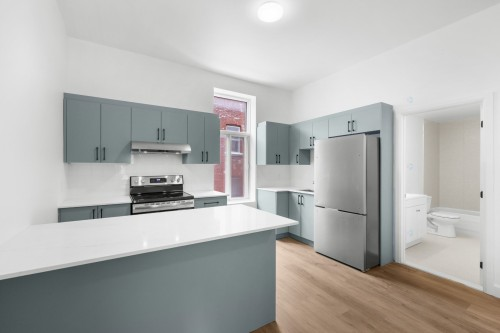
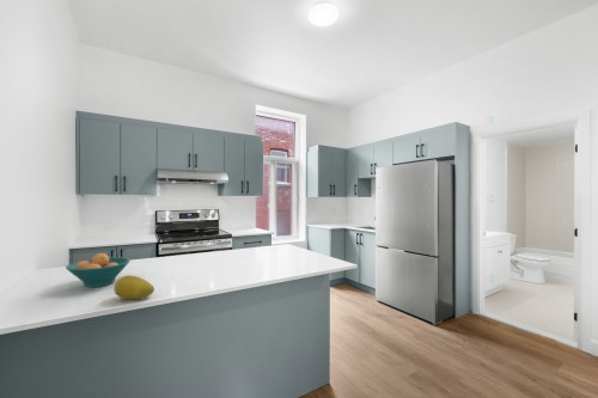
+ fruit [114,275,155,300]
+ fruit bowl [65,252,132,288]
